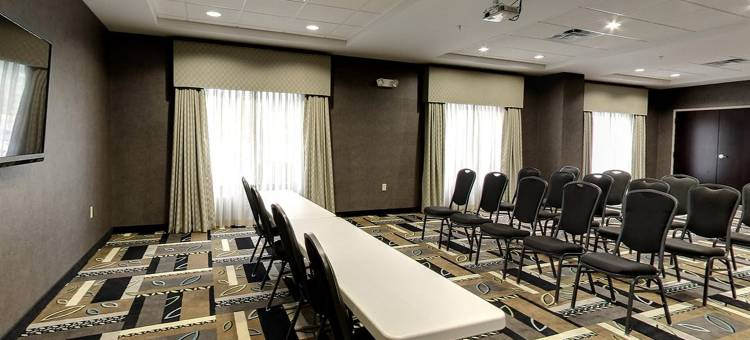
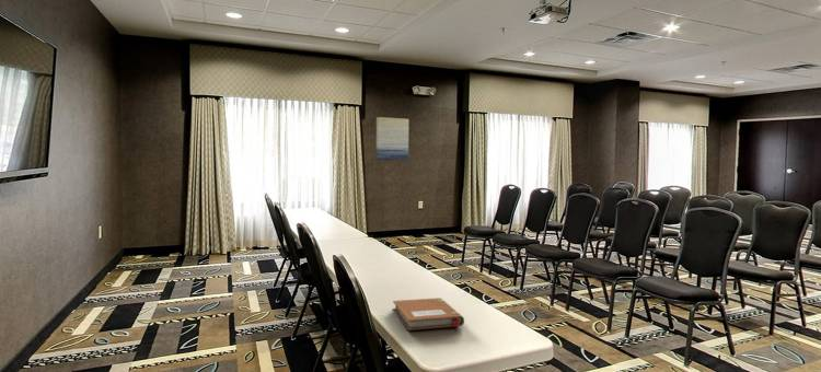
+ wall art [375,116,409,162]
+ notebook [392,297,465,332]
